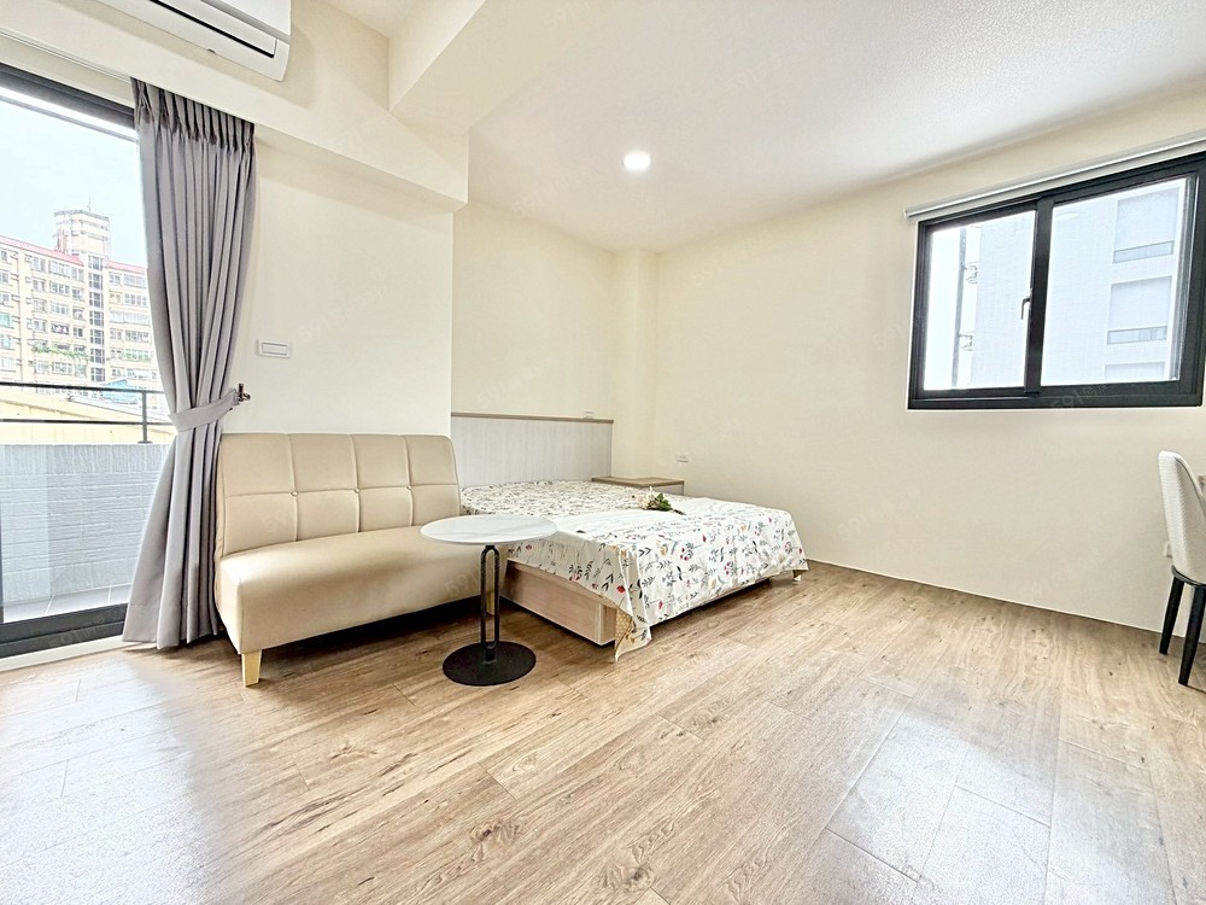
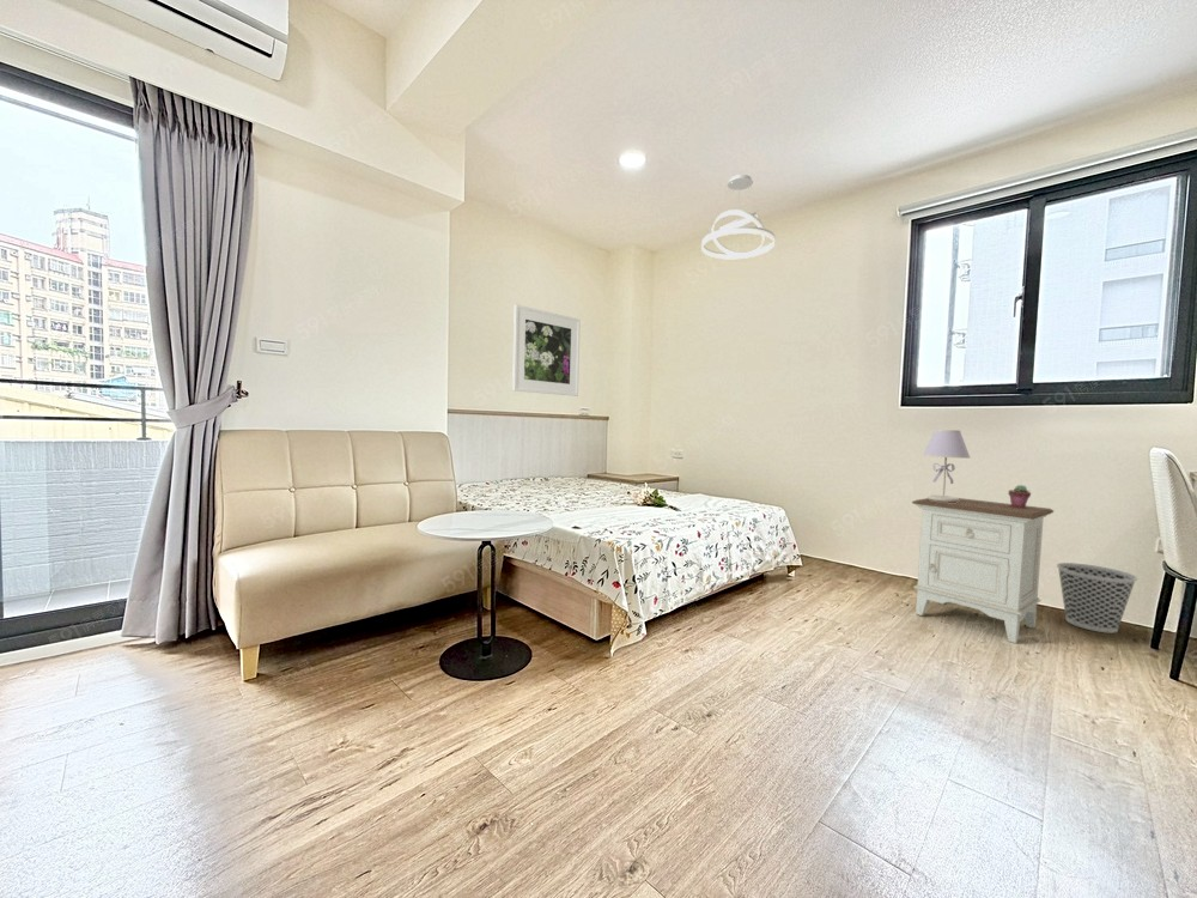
+ table lamp [922,429,972,503]
+ pendant light [700,174,776,260]
+ potted succulent [1007,484,1032,508]
+ nightstand [911,497,1055,644]
+ wastebasket [1056,562,1138,635]
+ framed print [511,303,582,398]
